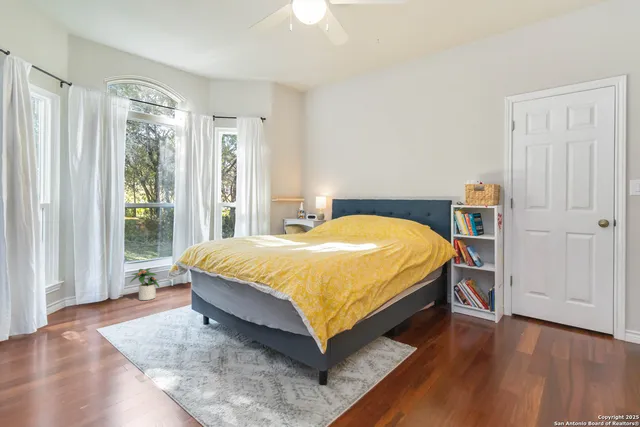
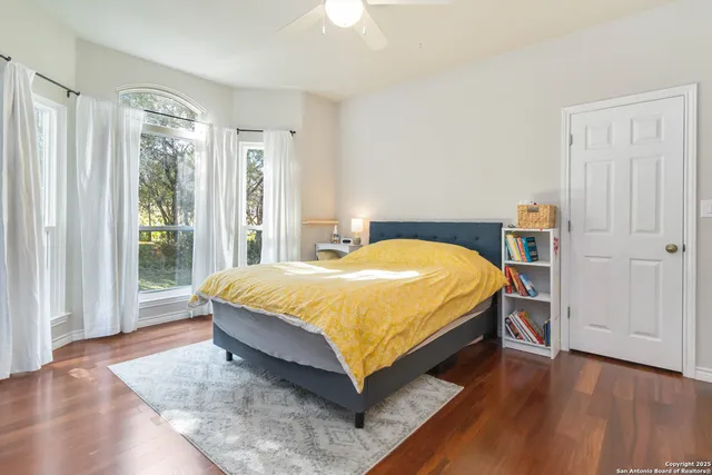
- potted plant [129,267,160,301]
